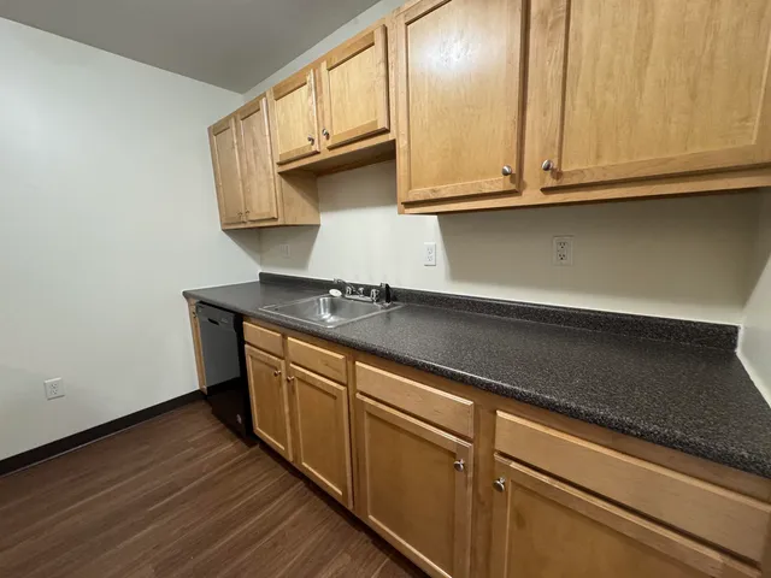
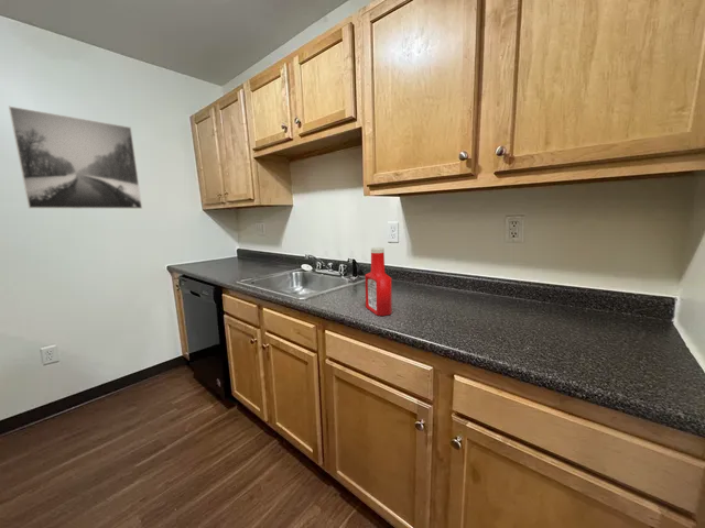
+ soap bottle [364,246,393,317]
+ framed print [8,106,143,210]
